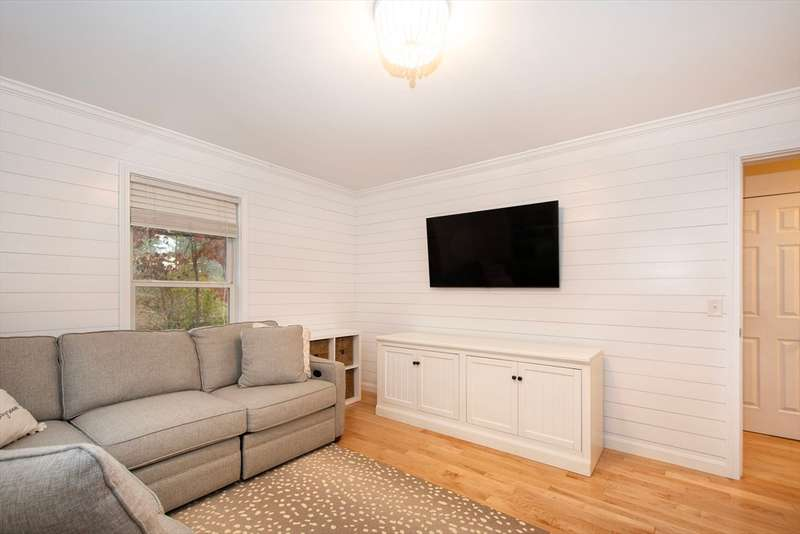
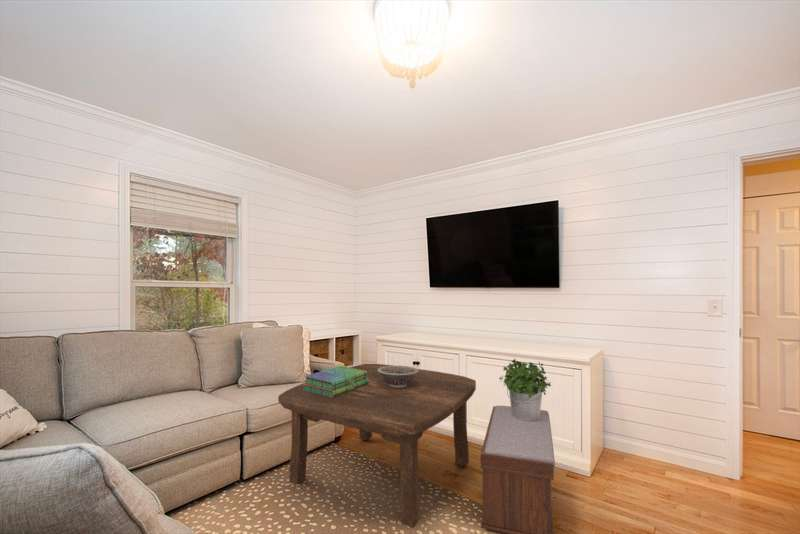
+ coffee table [277,363,477,529]
+ potted plant [498,358,552,421]
+ stack of books [303,365,369,398]
+ decorative bowl [378,365,418,388]
+ bench [480,405,556,534]
